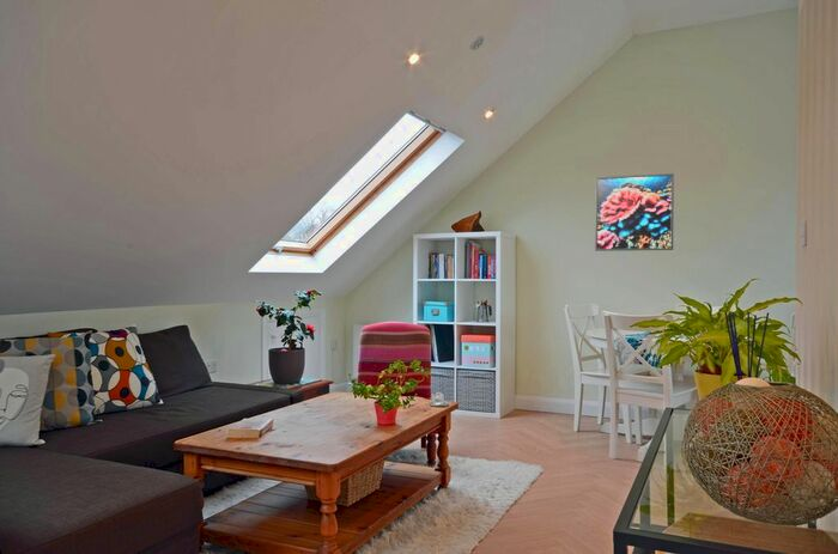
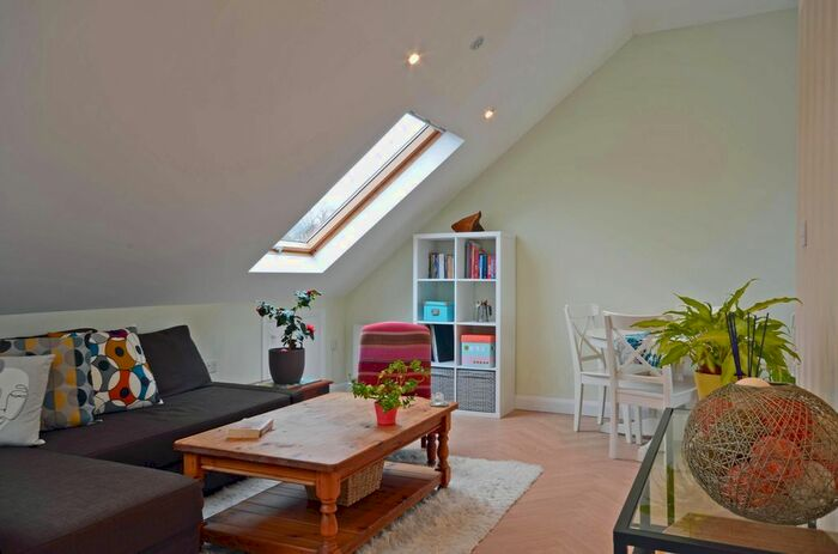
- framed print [594,172,675,252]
